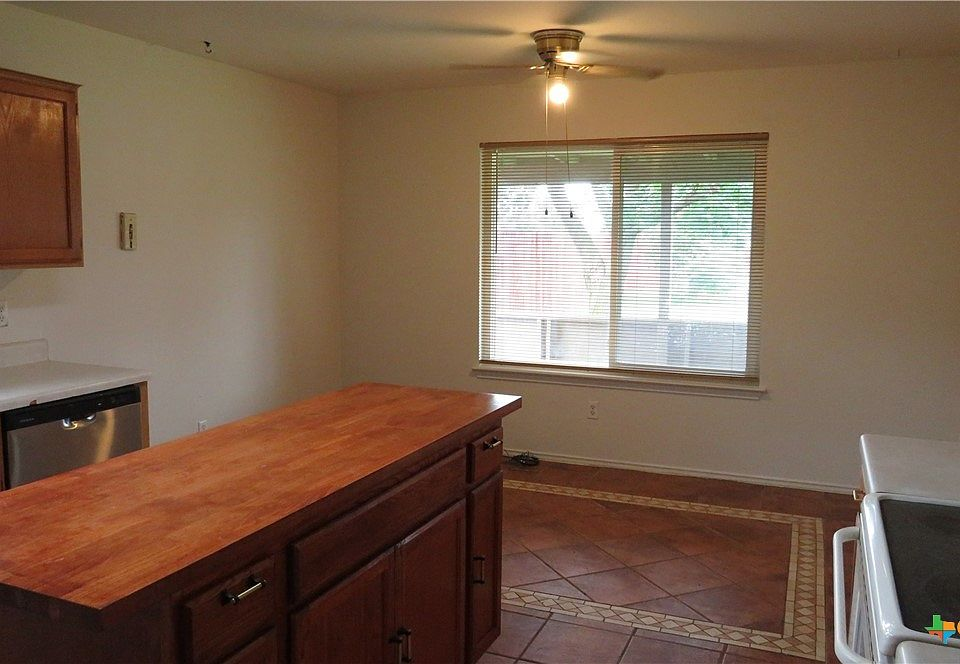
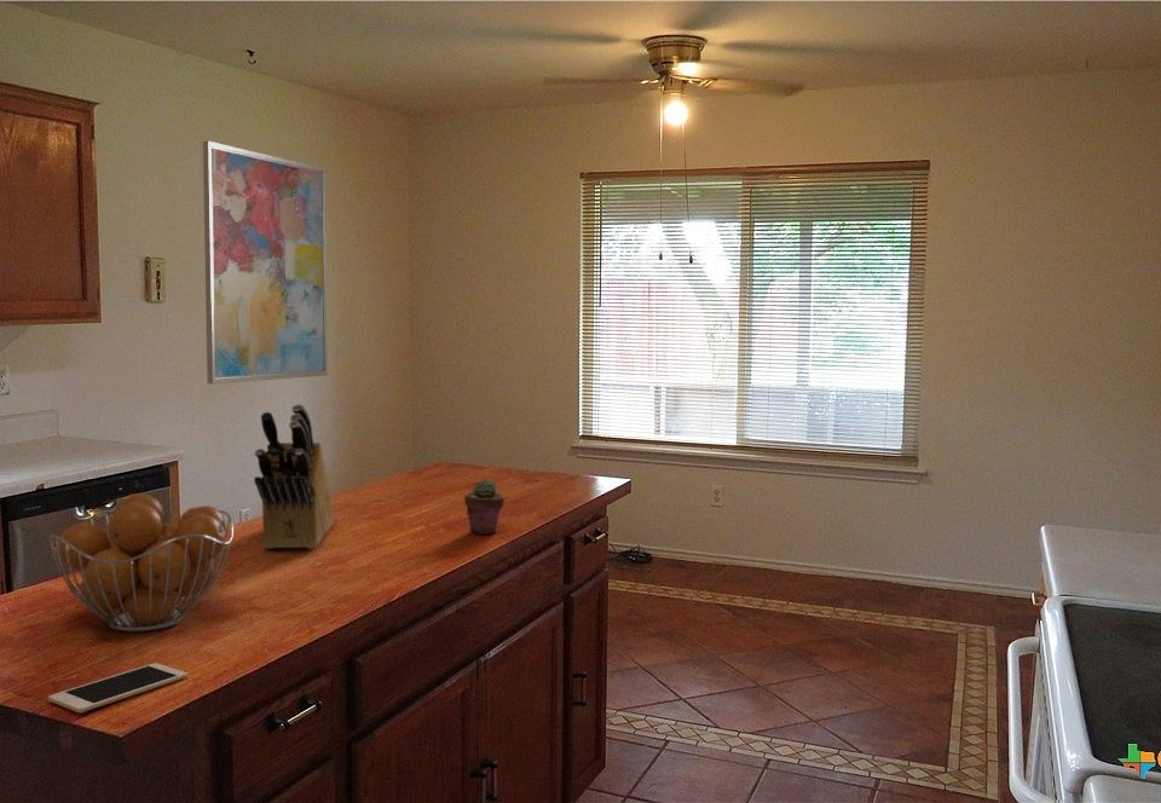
+ knife block [253,403,335,550]
+ fruit basket [47,492,235,632]
+ potted succulent [463,479,506,536]
+ wall art [202,140,328,385]
+ cell phone [47,662,189,714]
